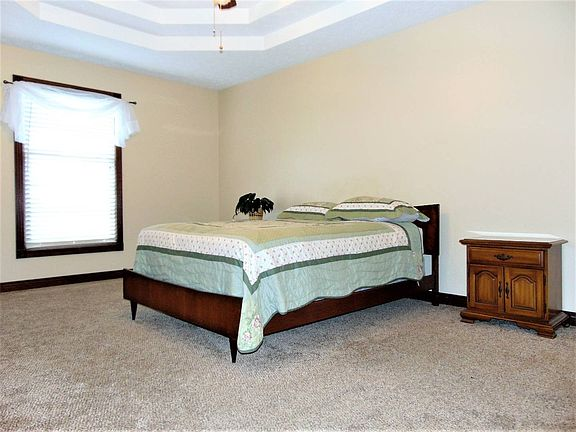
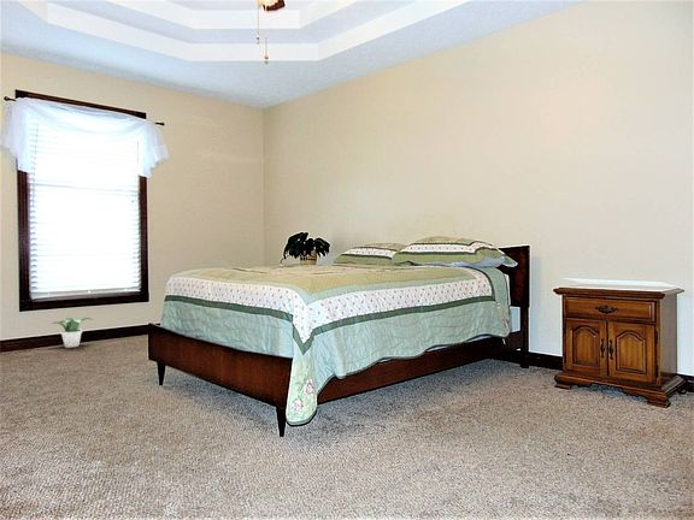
+ potted plant [52,317,94,349]
